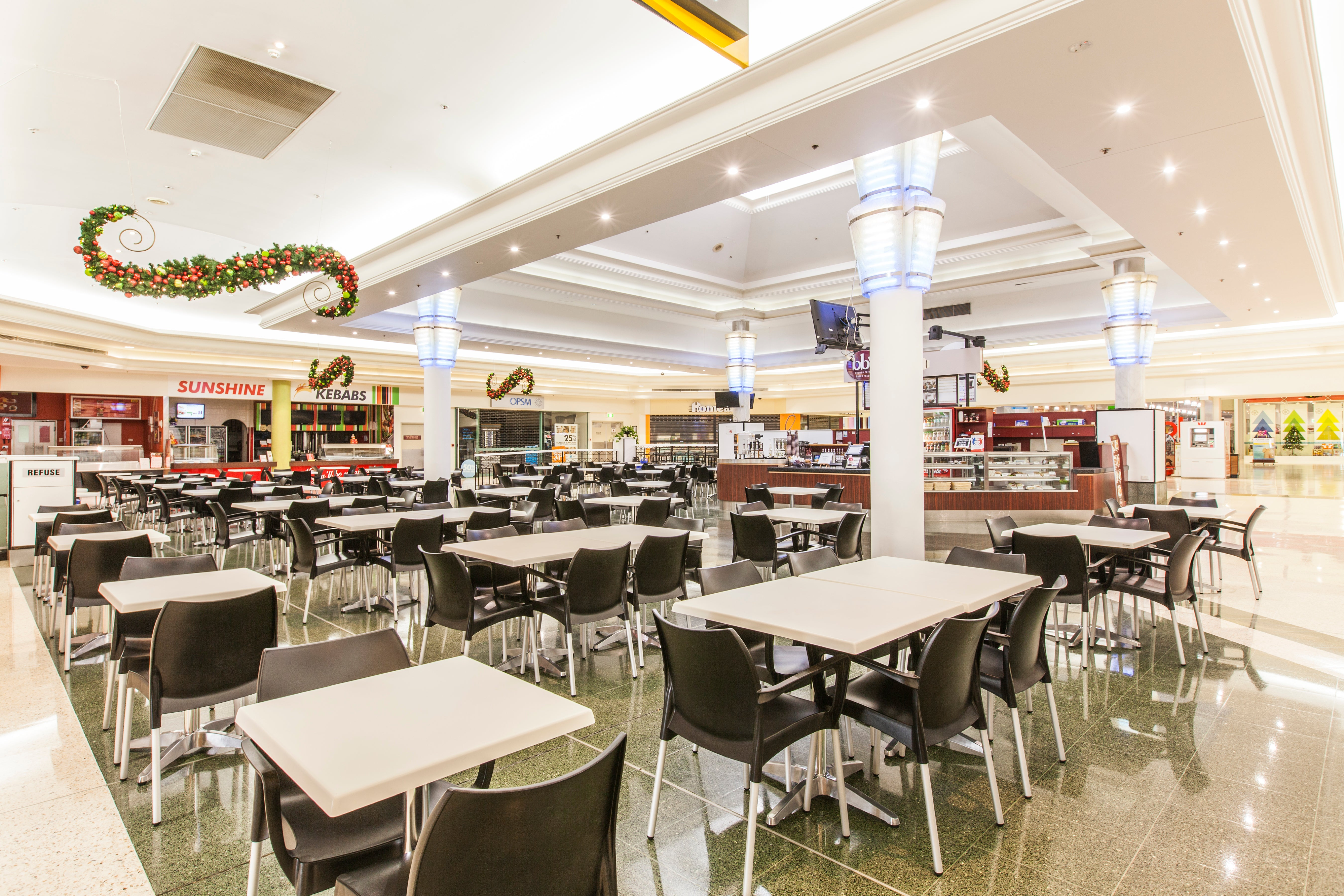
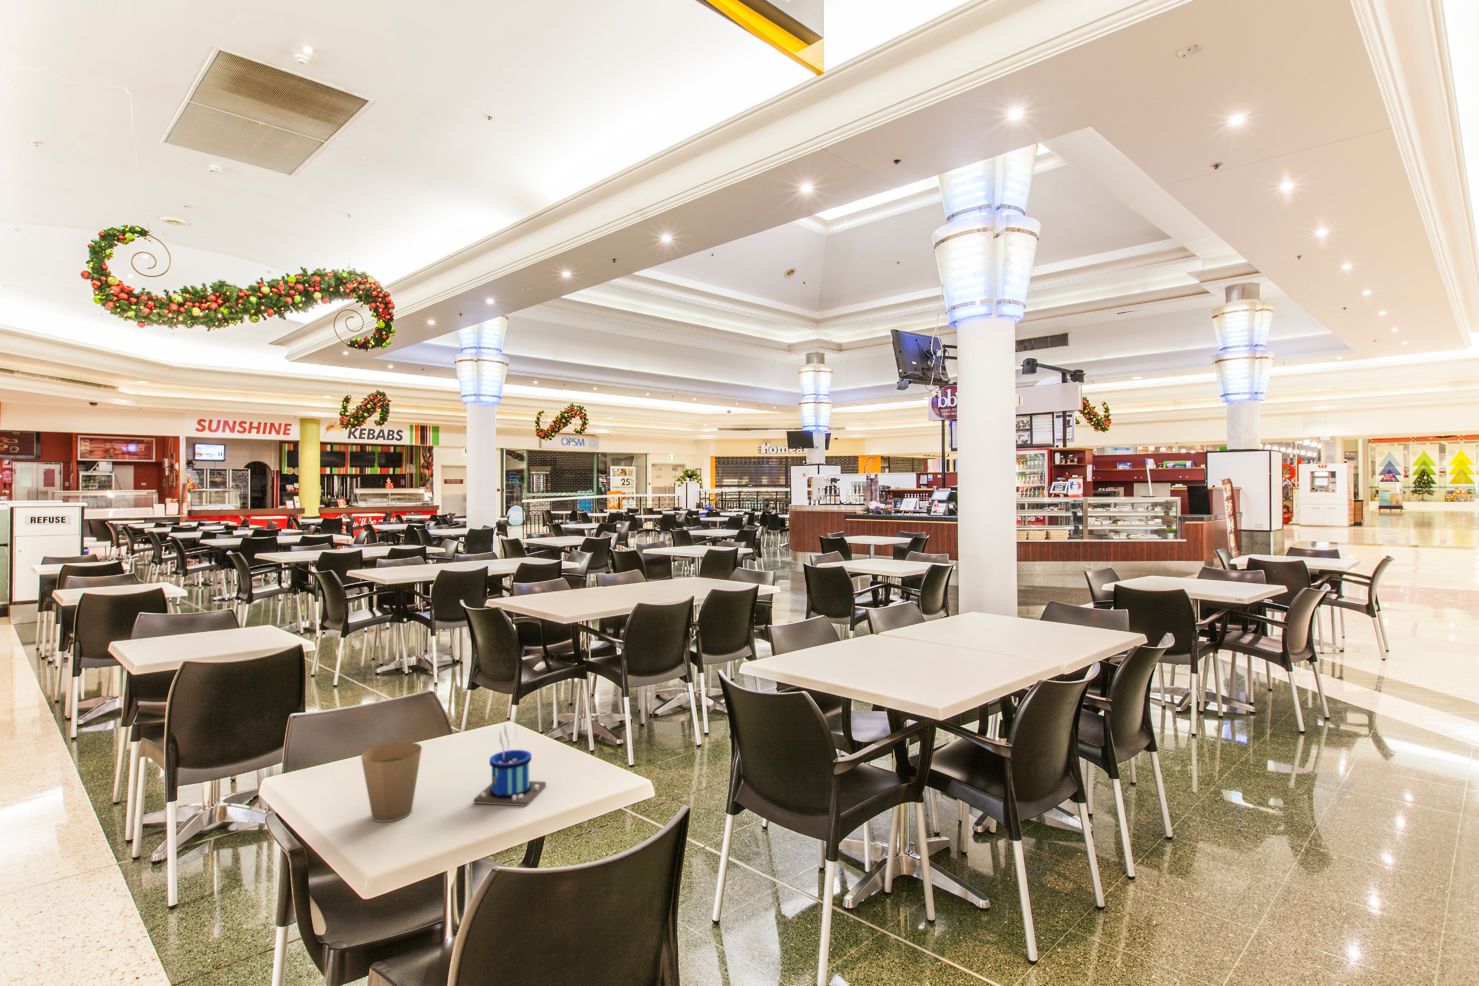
+ paper cup [361,742,423,822]
+ mug [473,714,546,807]
